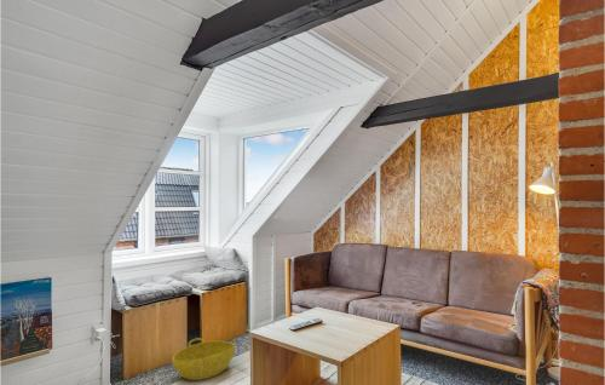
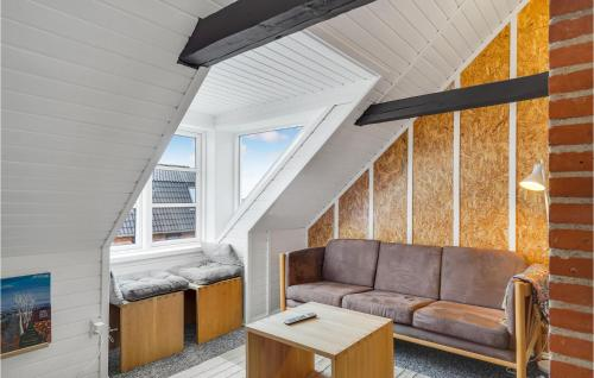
- basket [171,337,236,381]
